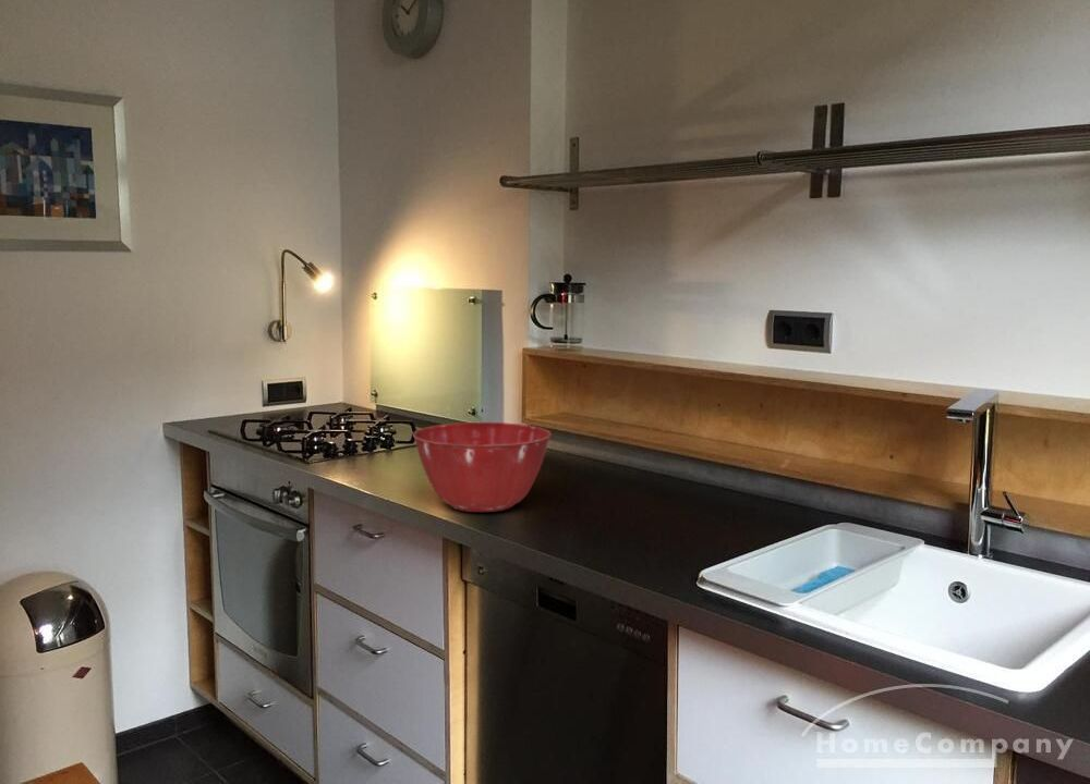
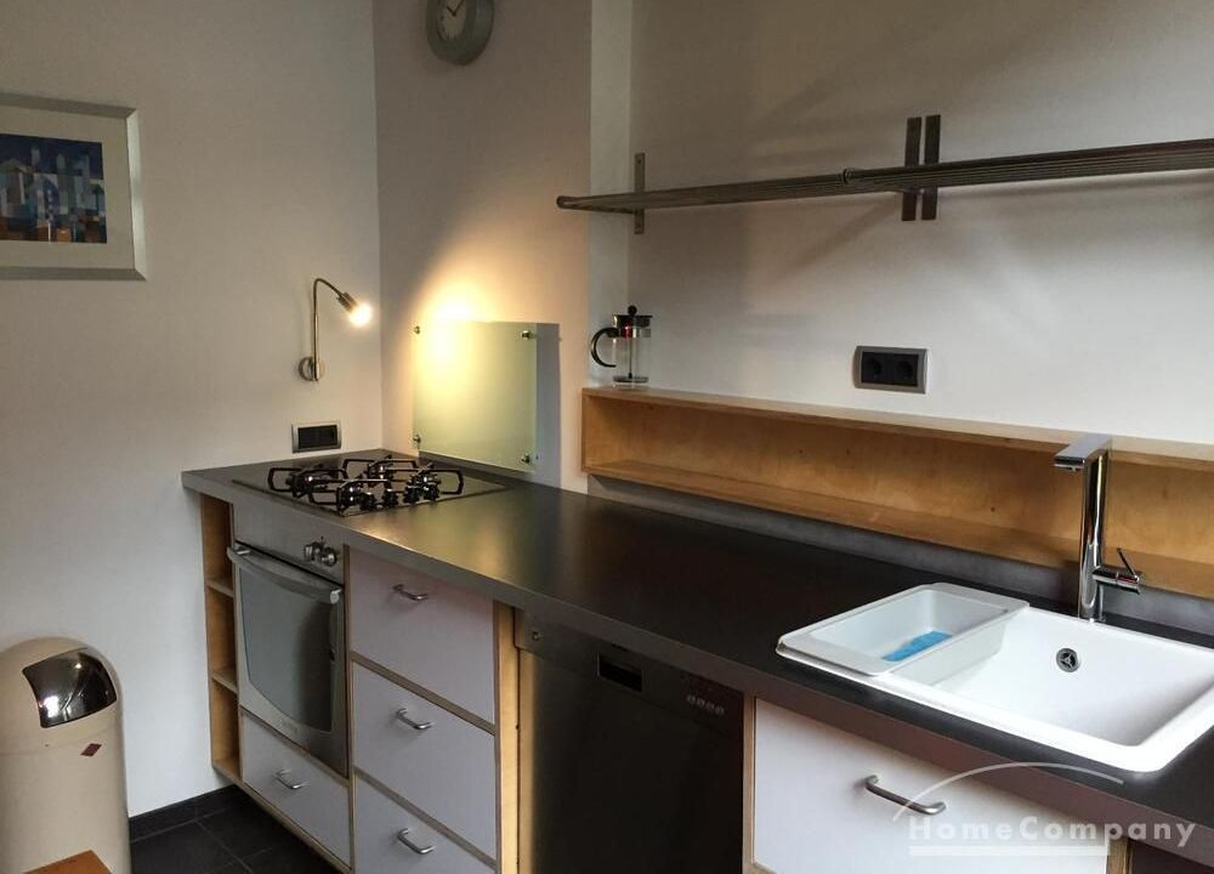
- mixing bowl [412,421,553,513]
